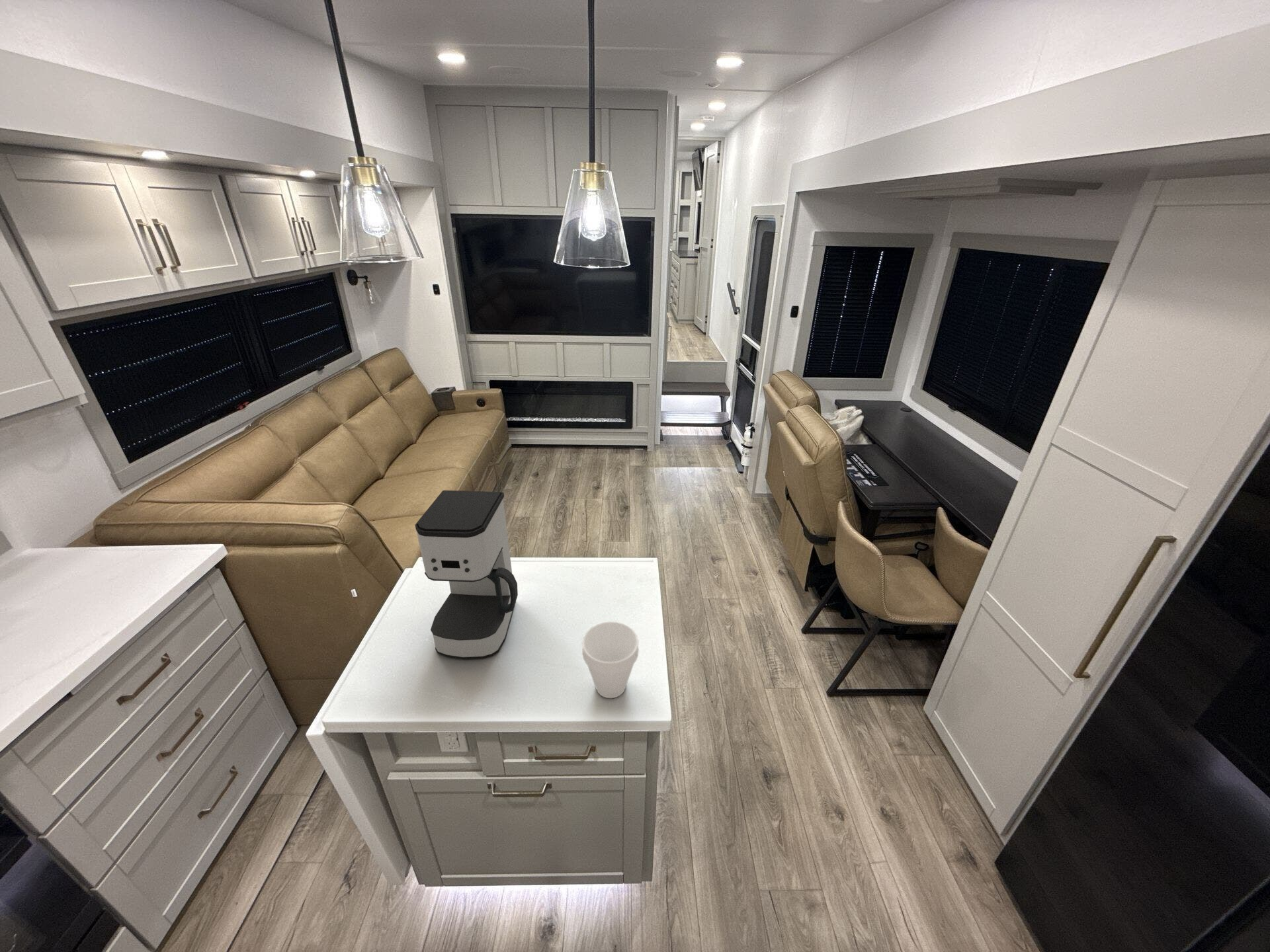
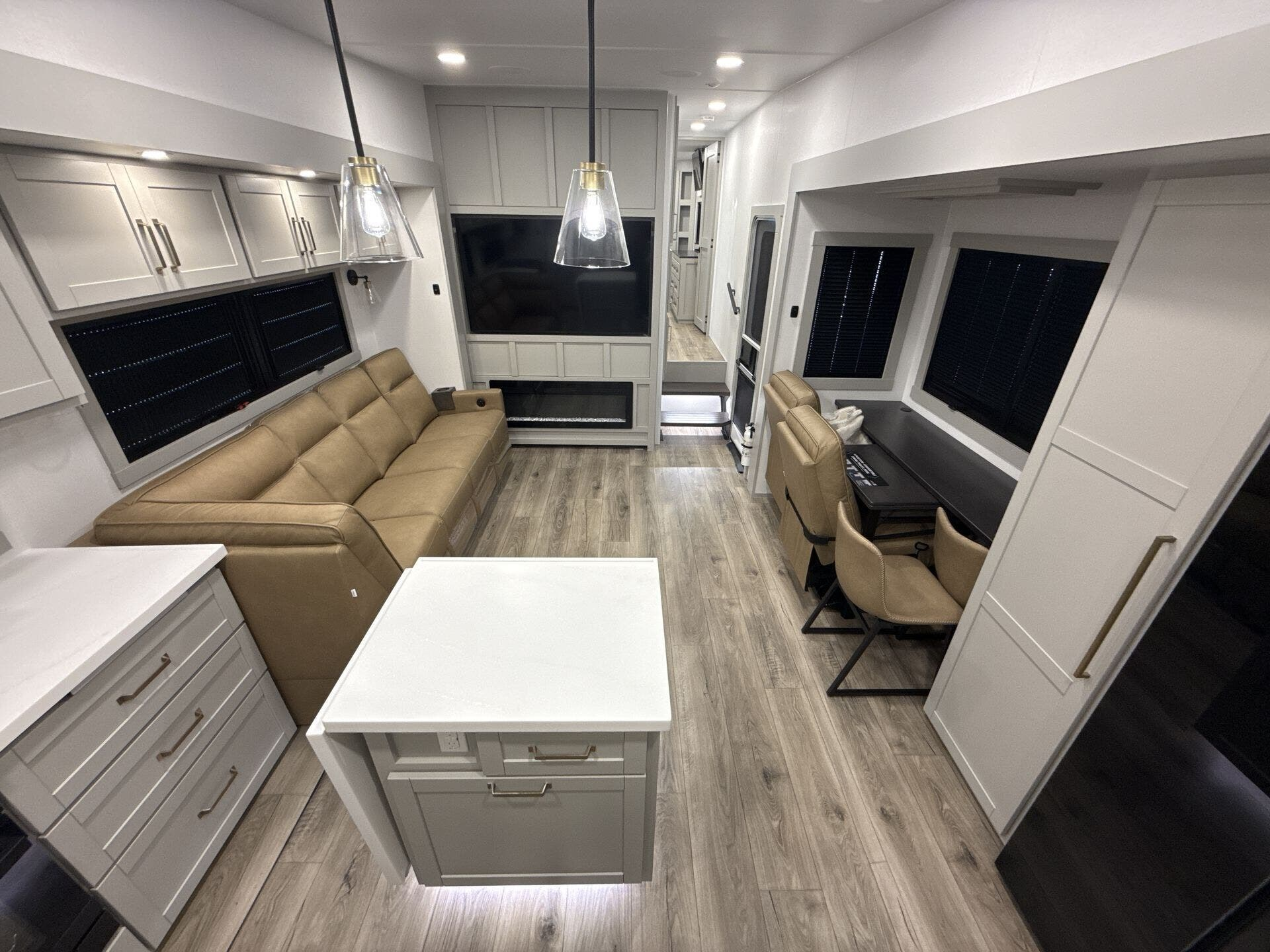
- coffee maker [415,490,519,660]
- cup [581,621,640,699]
